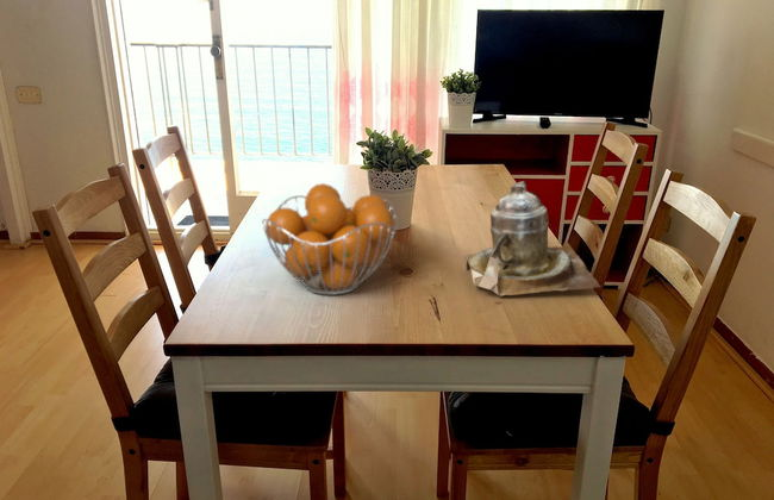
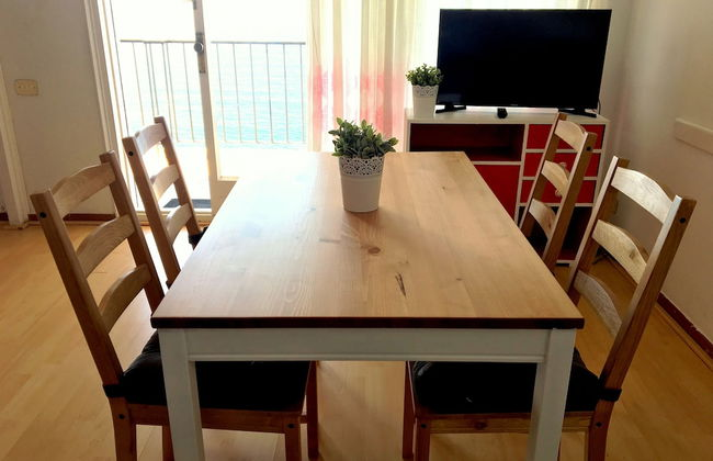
- fruit basket [261,182,399,296]
- teapot [463,180,601,296]
